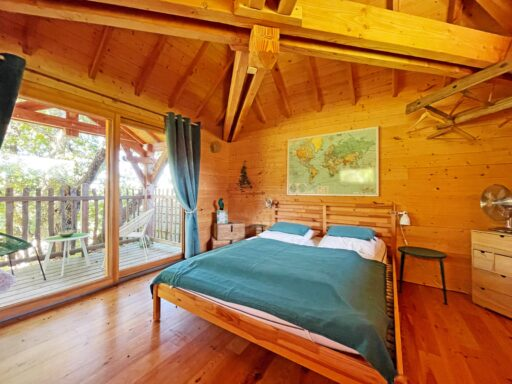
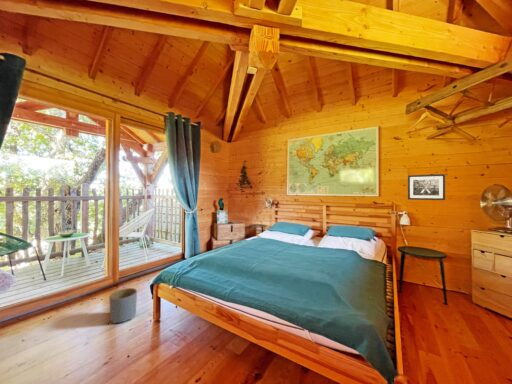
+ planter [108,287,138,325]
+ wall art [407,173,446,201]
